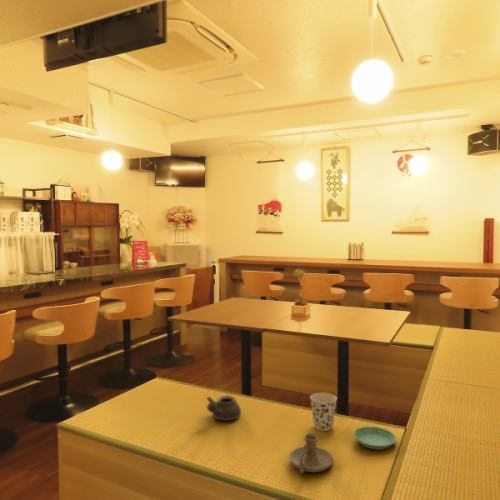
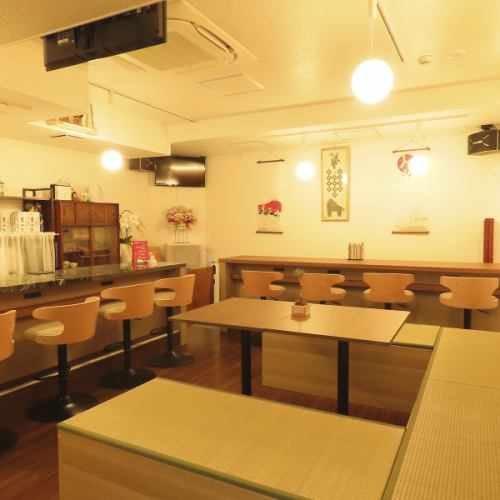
- saucer [353,426,397,451]
- cup [309,392,338,432]
- candle holder [289,433,334,475]
- teapot [205,394,242,422]
